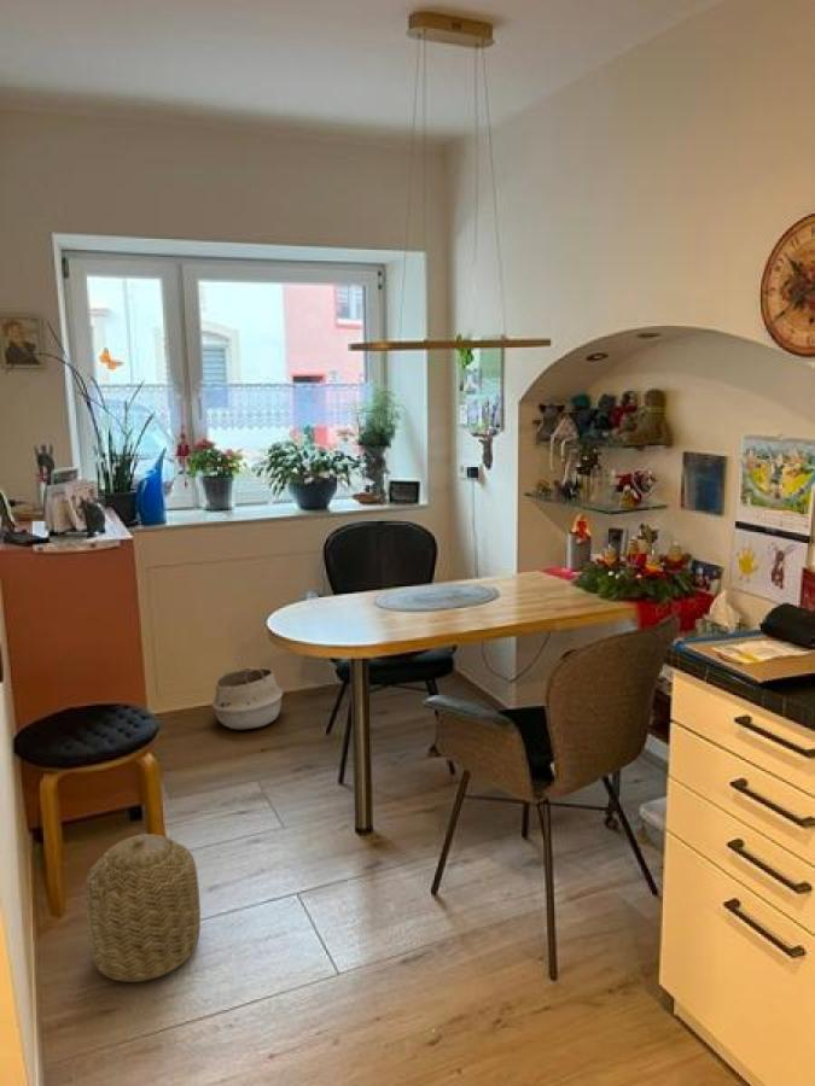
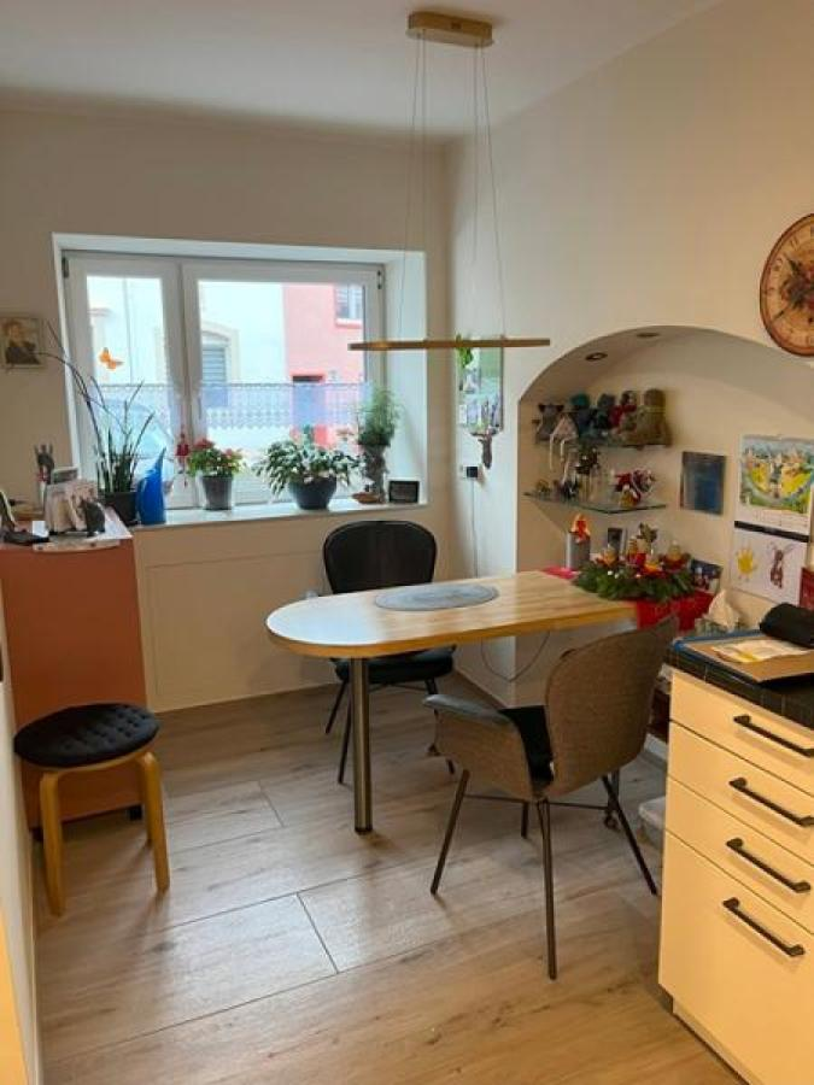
- basket [85,833,202,983]
- woven basket [210,655,284,730]
